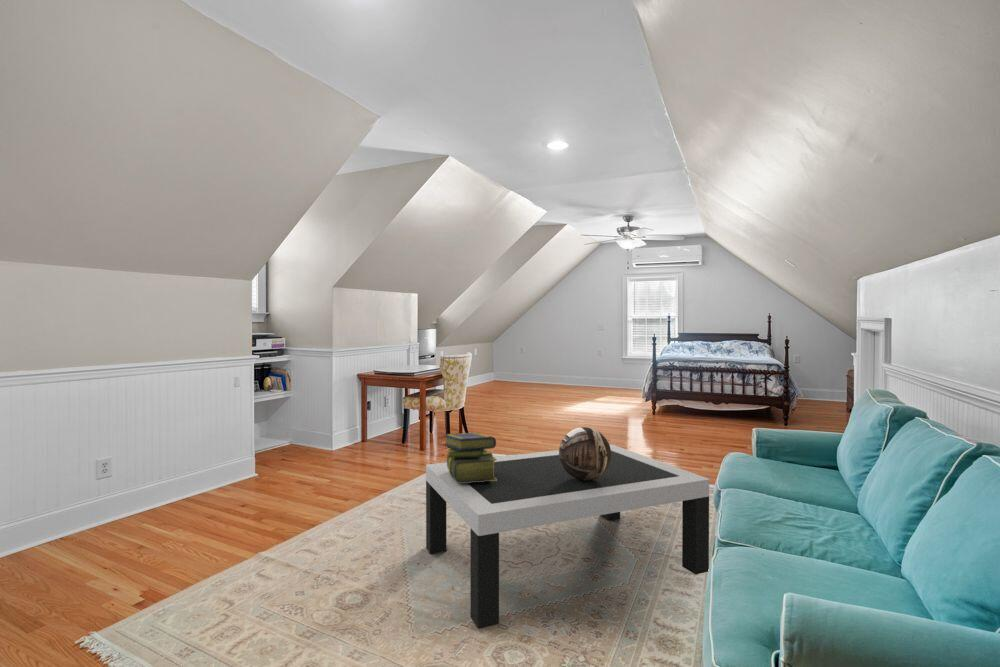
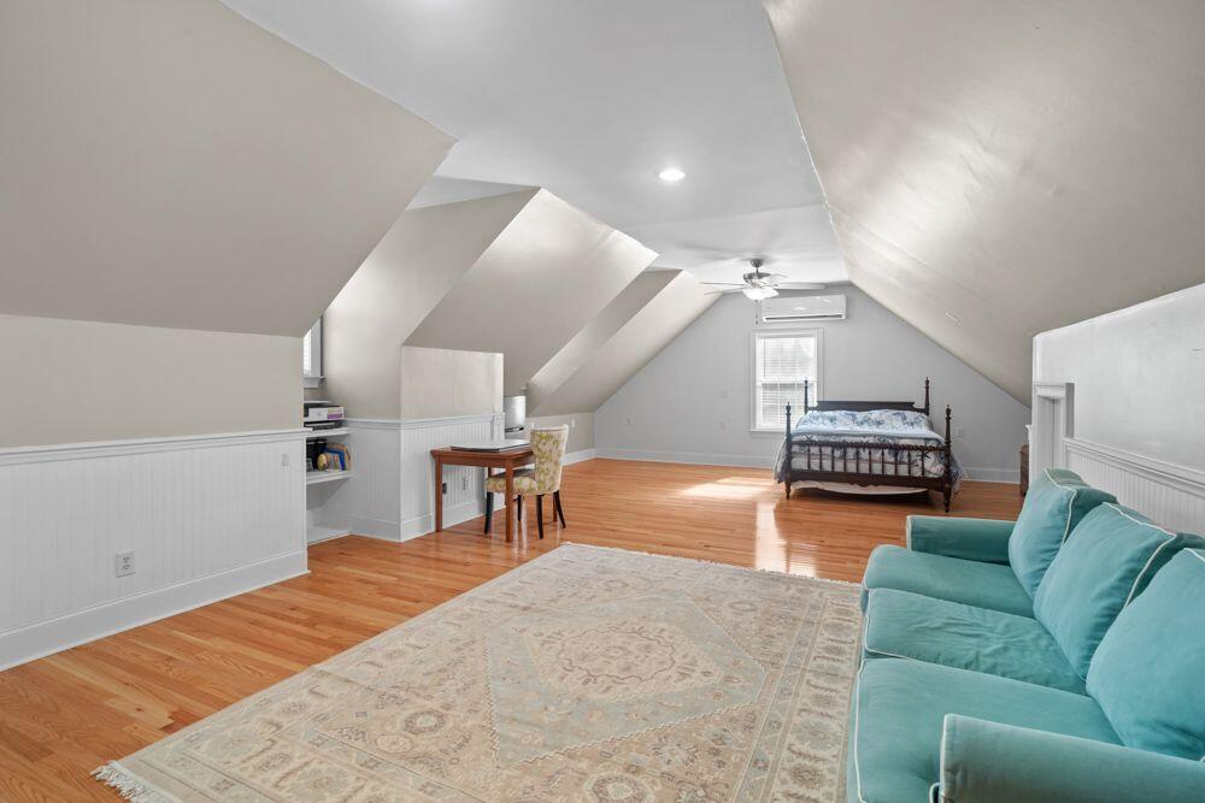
- coffee table [425,444,710,630]
- decorative bowl [558,426,611,480]
- stack of books [443,432,497,483]
